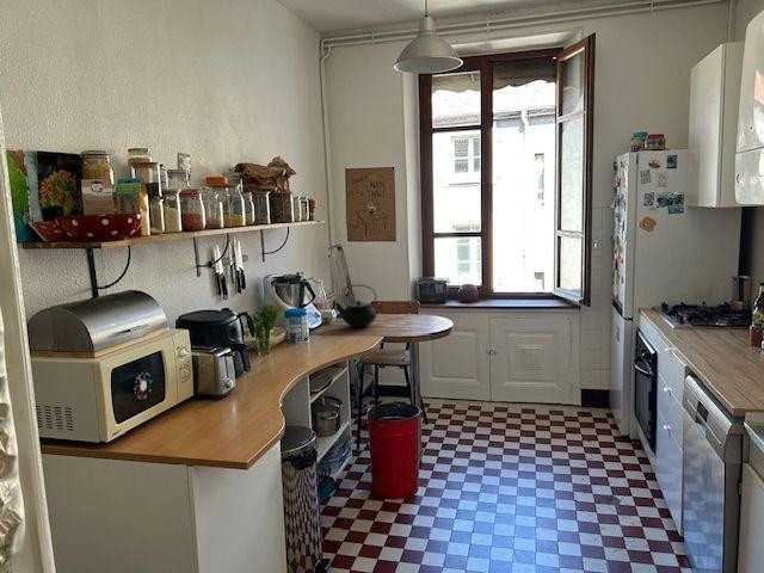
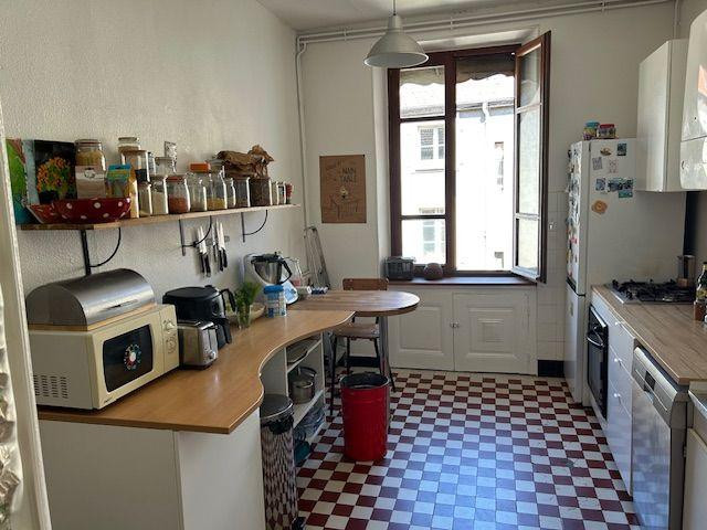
- teapot [333,284,377,328]
